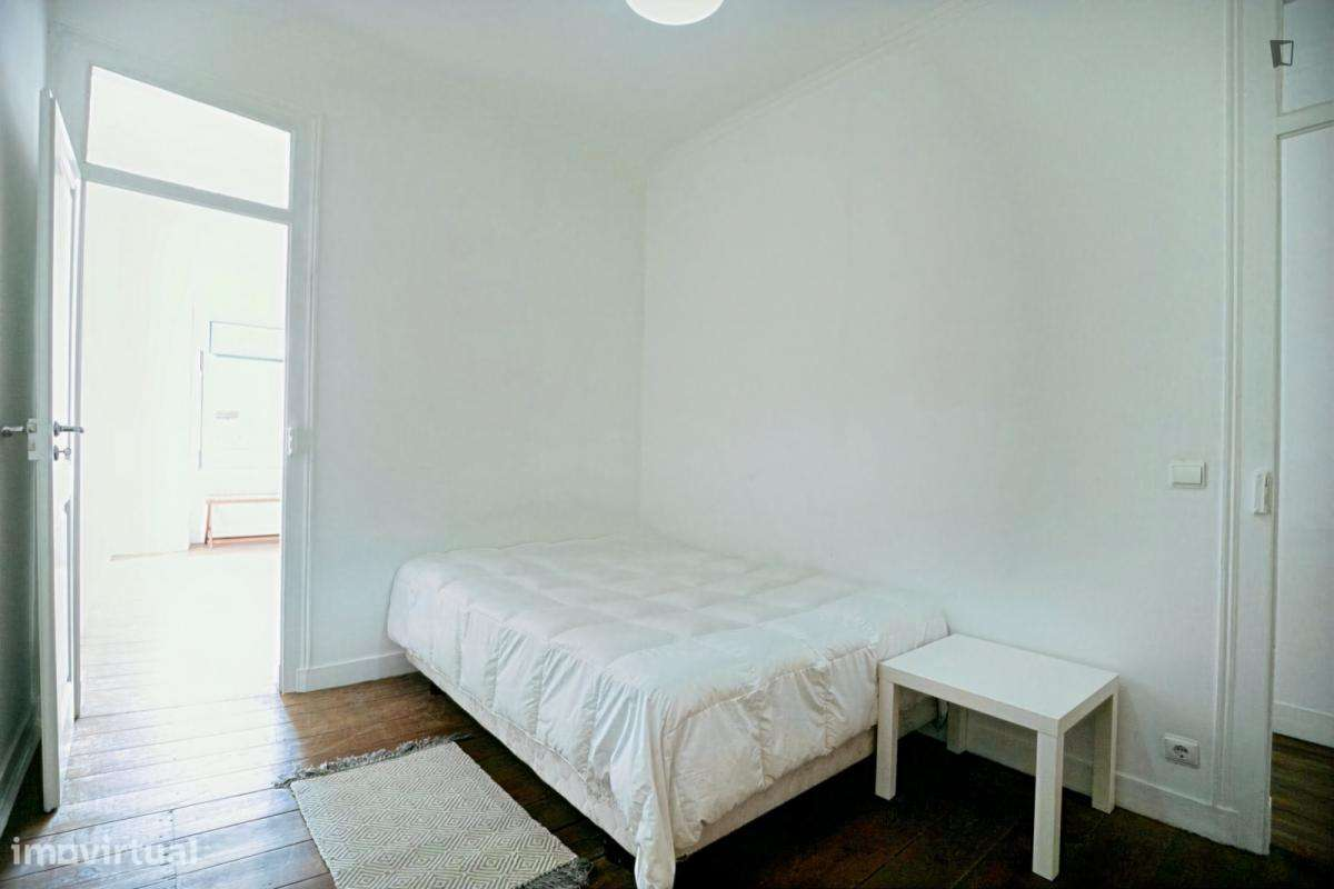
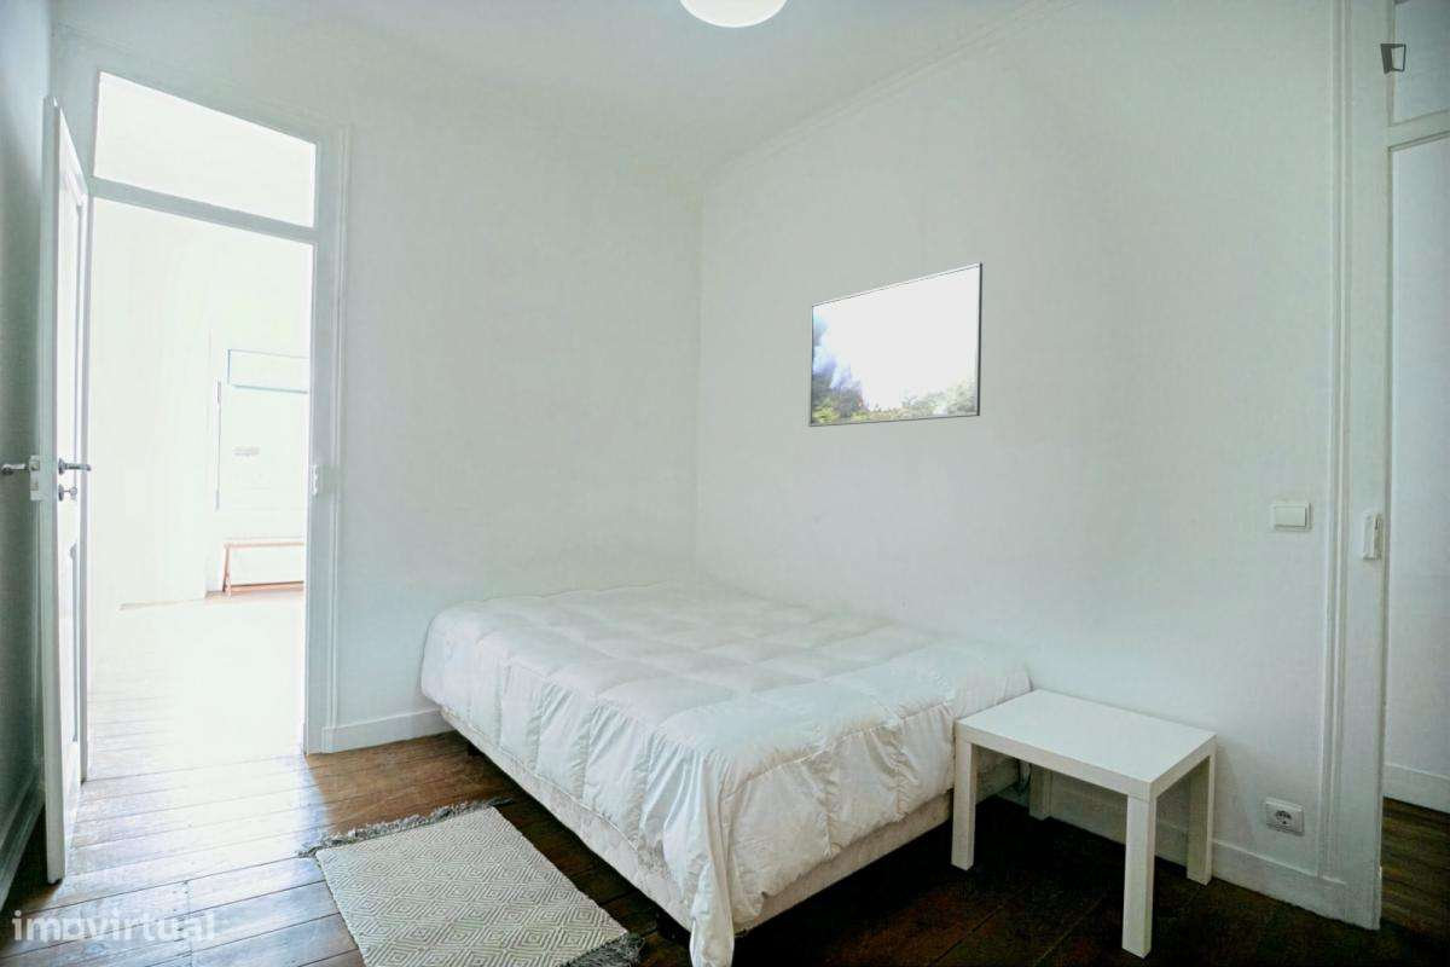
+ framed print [807,261,984,428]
